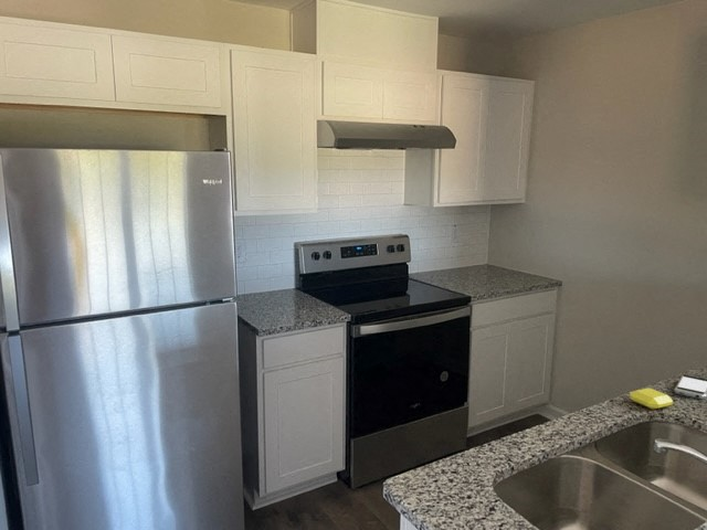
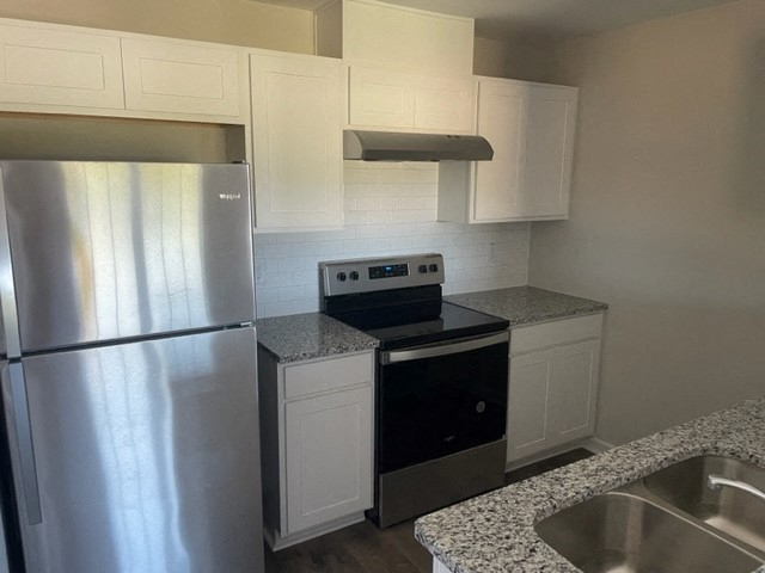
- smartphone [674,374,707,401]
- soap bar [629,386,674,411]
